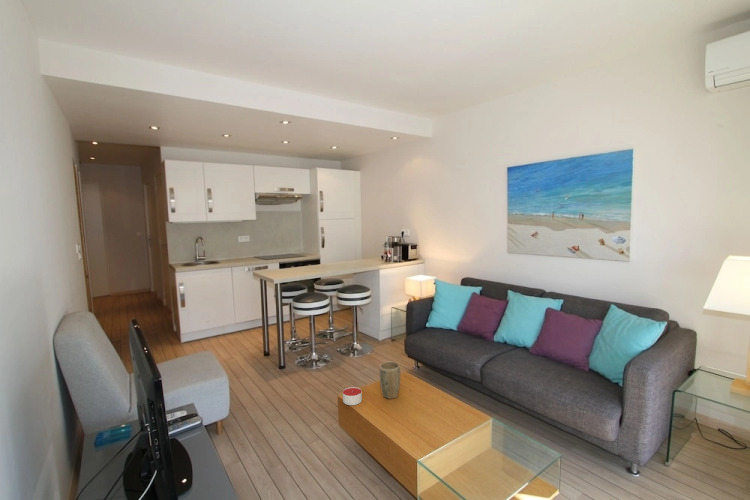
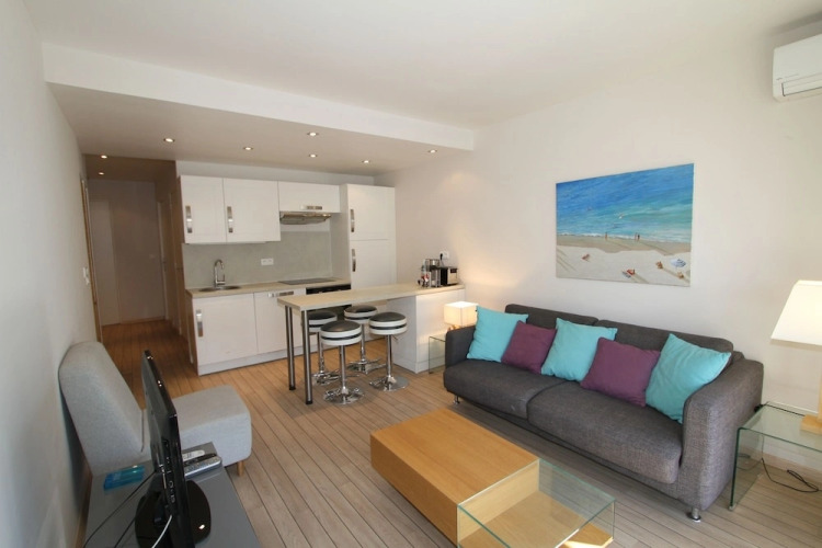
- plant pot [379,361,401,400]
- candle [342,386,363,406]
